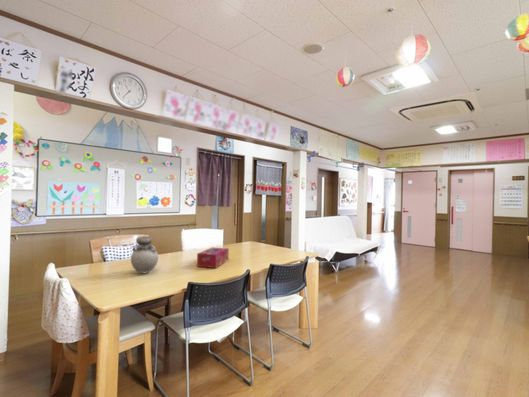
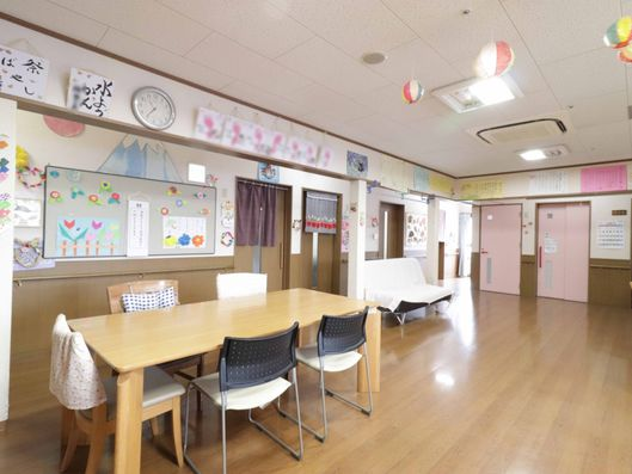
- vase [130,236,159,274]
- tissue box [196,246,230,269]
